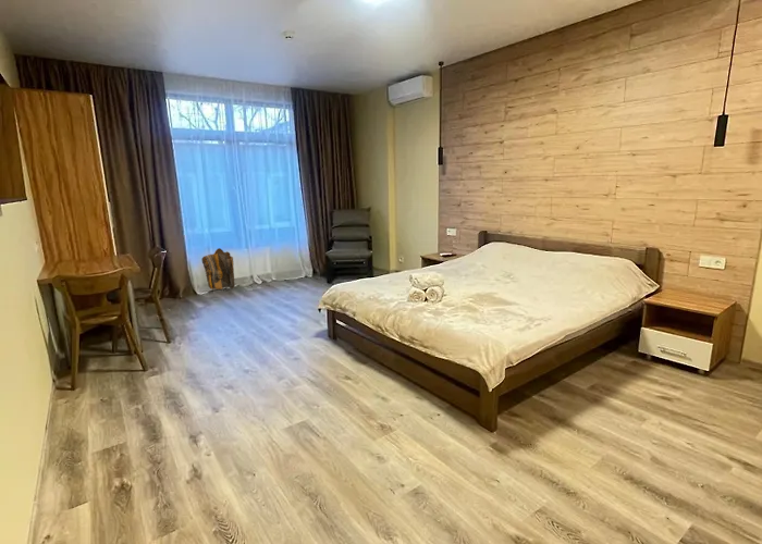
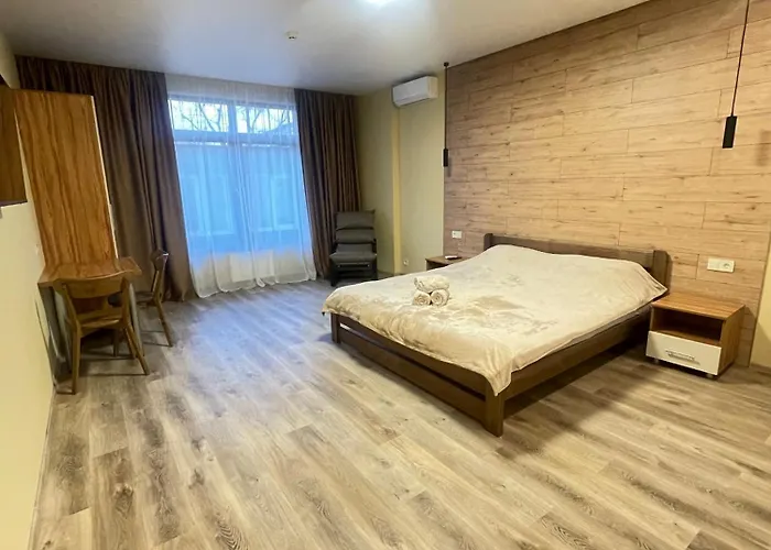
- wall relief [200,247,235,290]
